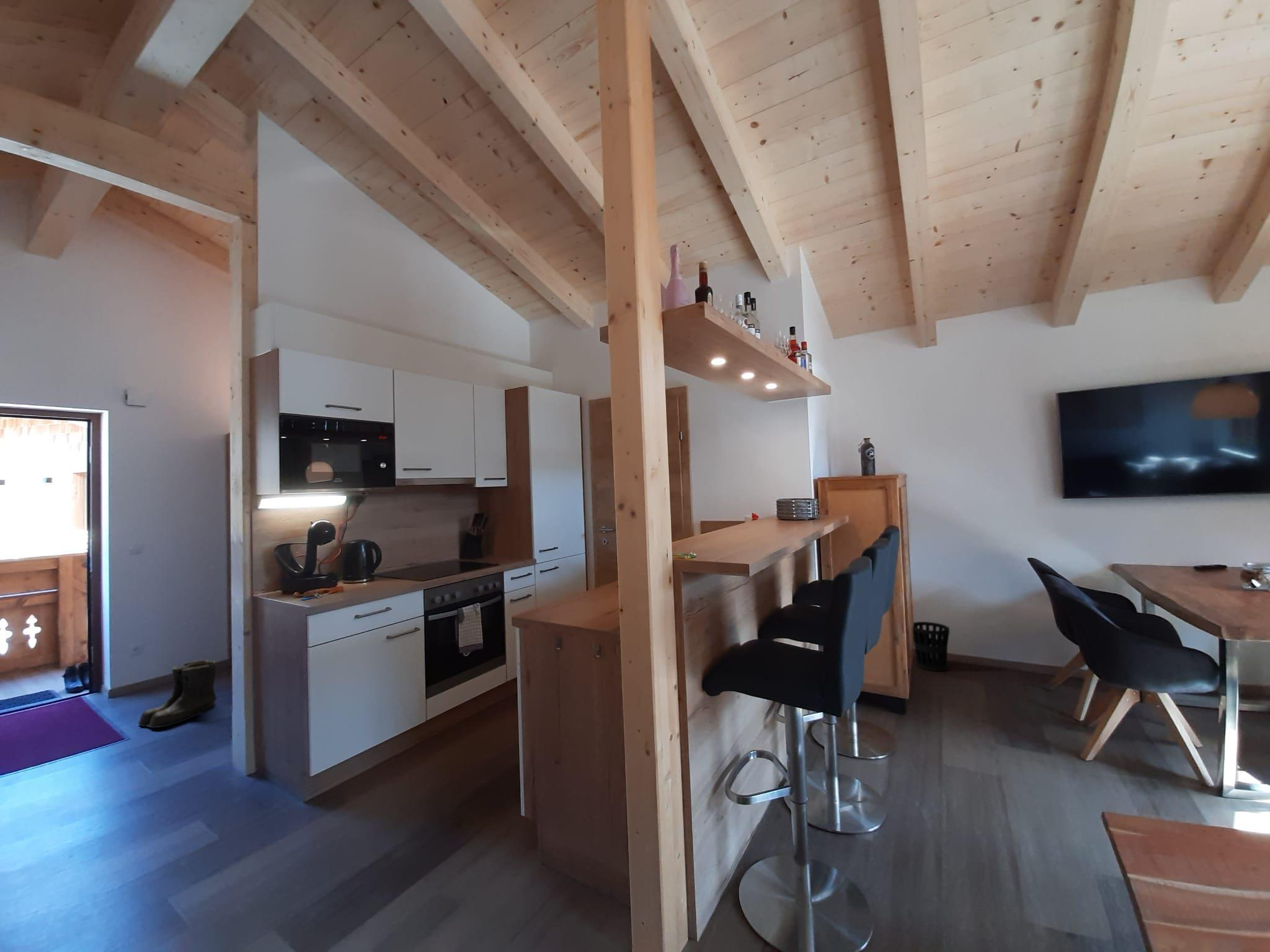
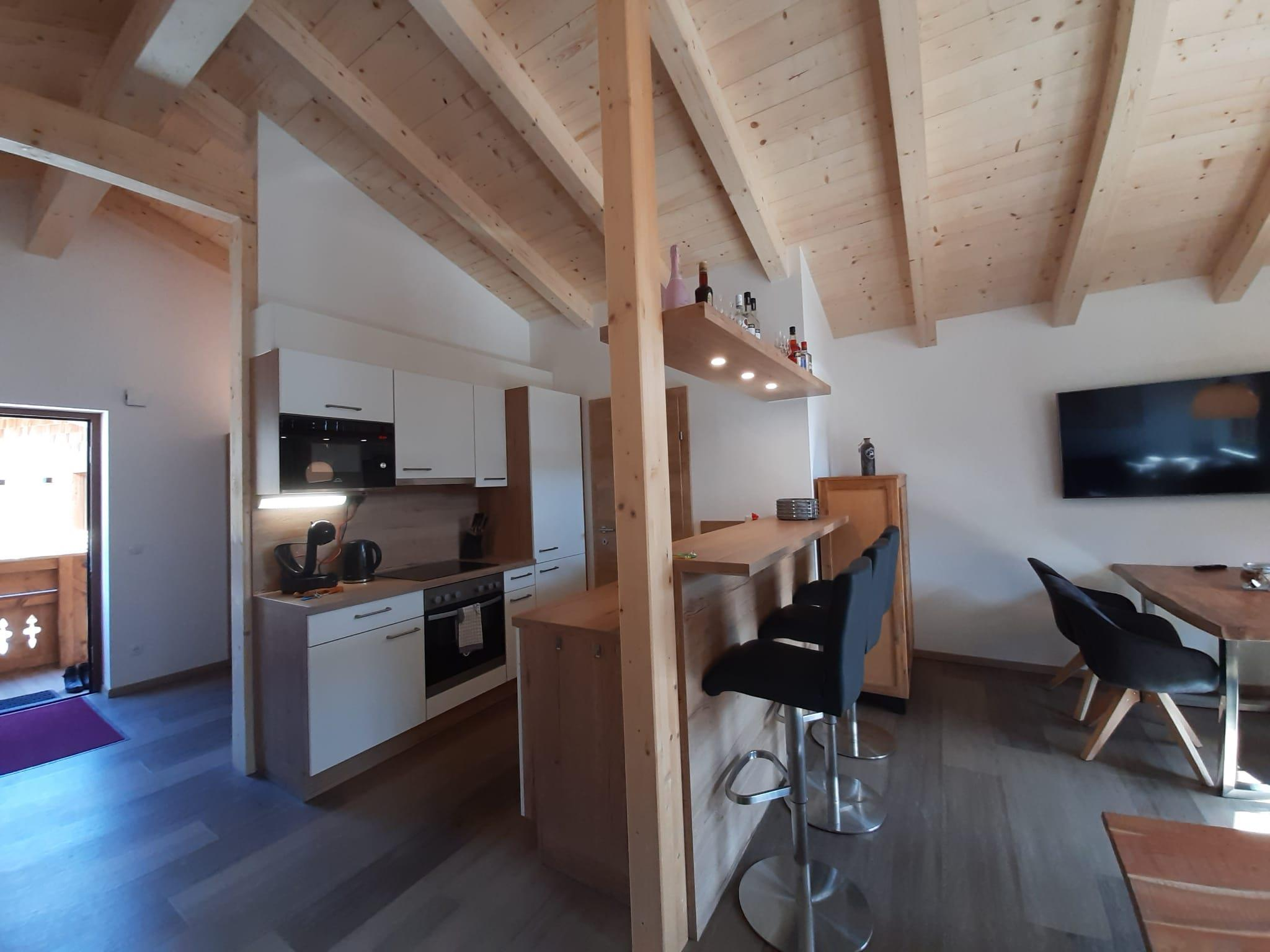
- wastebasket [912,621,950,672]
- boots [137,659,217,728]
